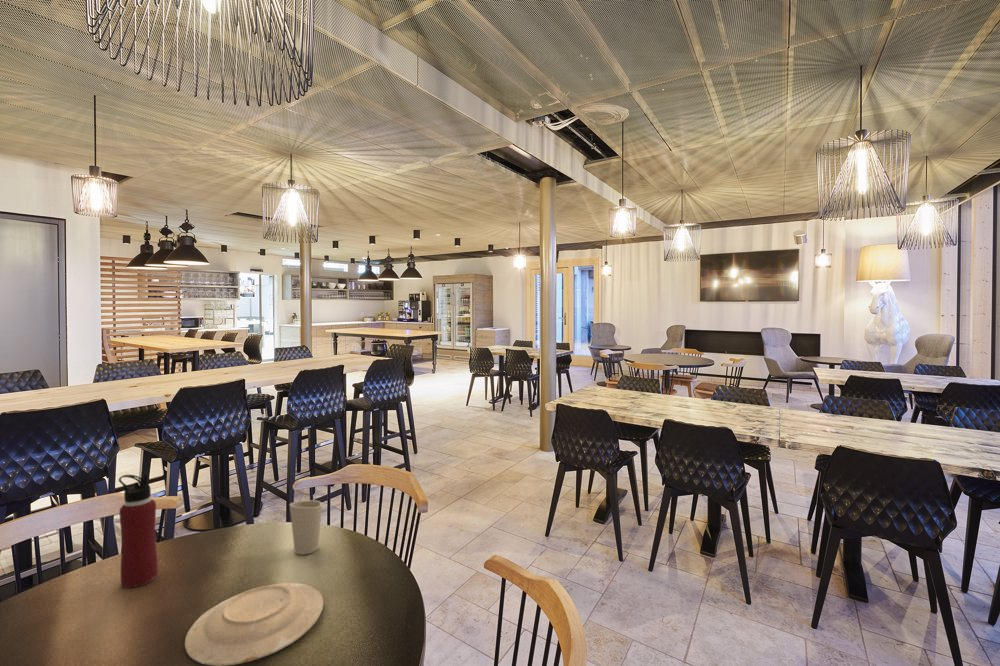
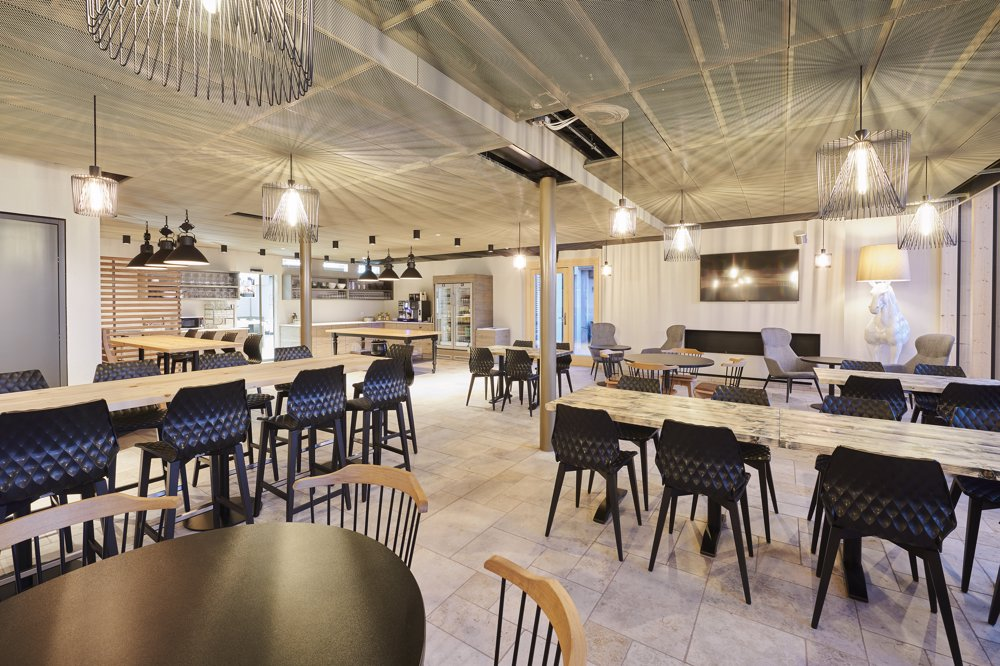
- water bottle [118,473,159,589]
- plate [184,582,324,666]
- cup [289,499,323,556]
